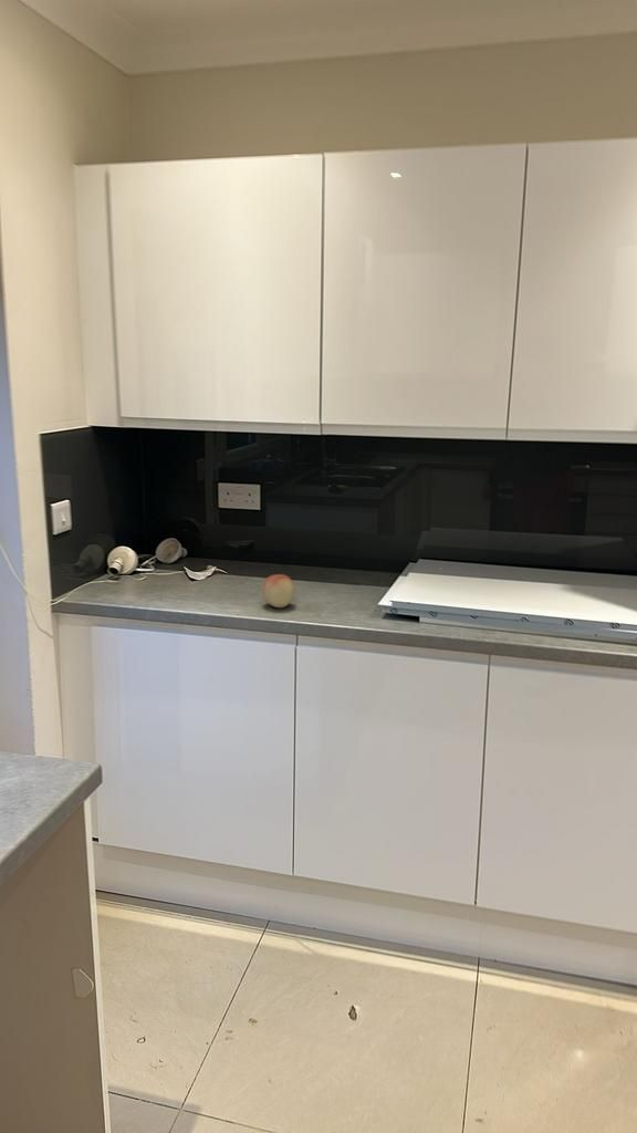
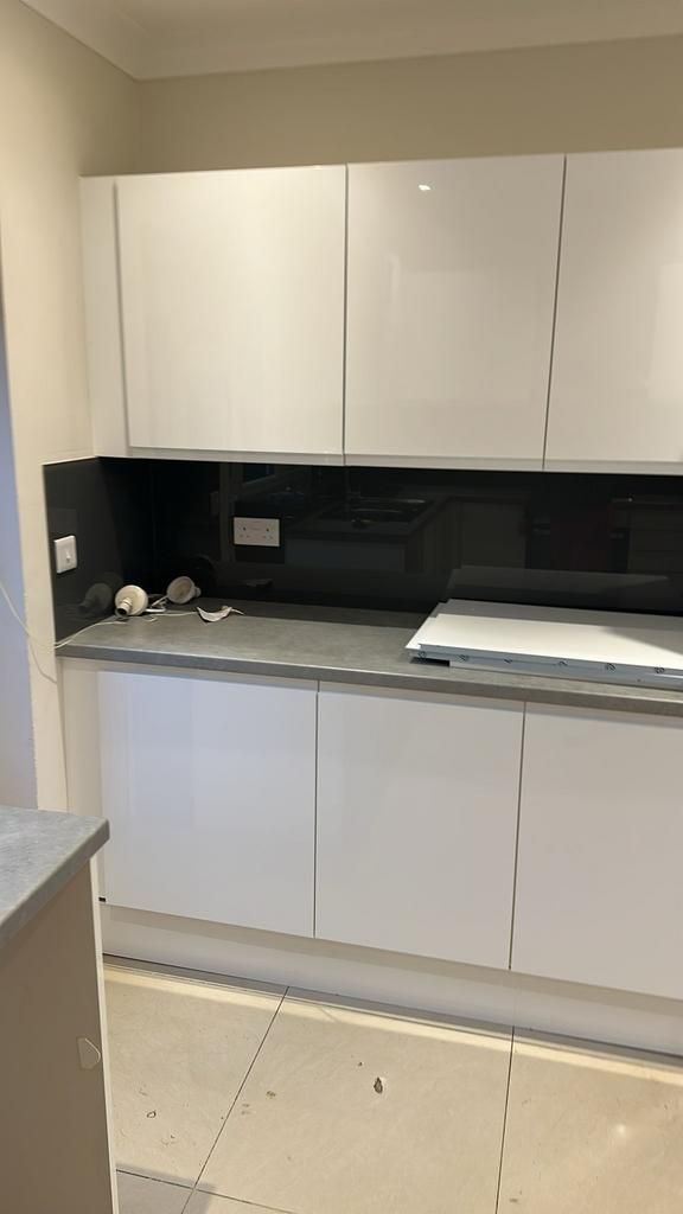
- fruit [261,573,295,609]
